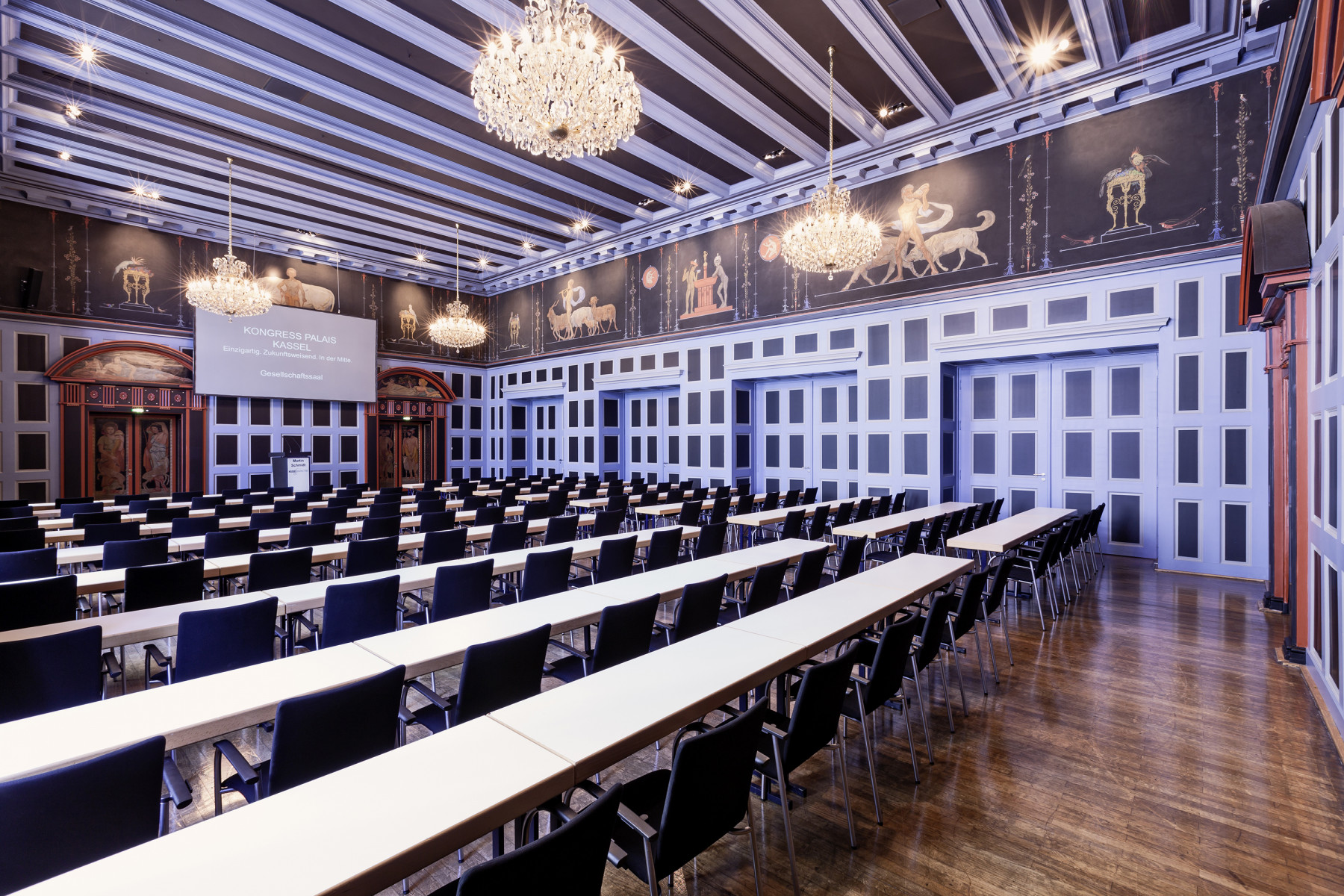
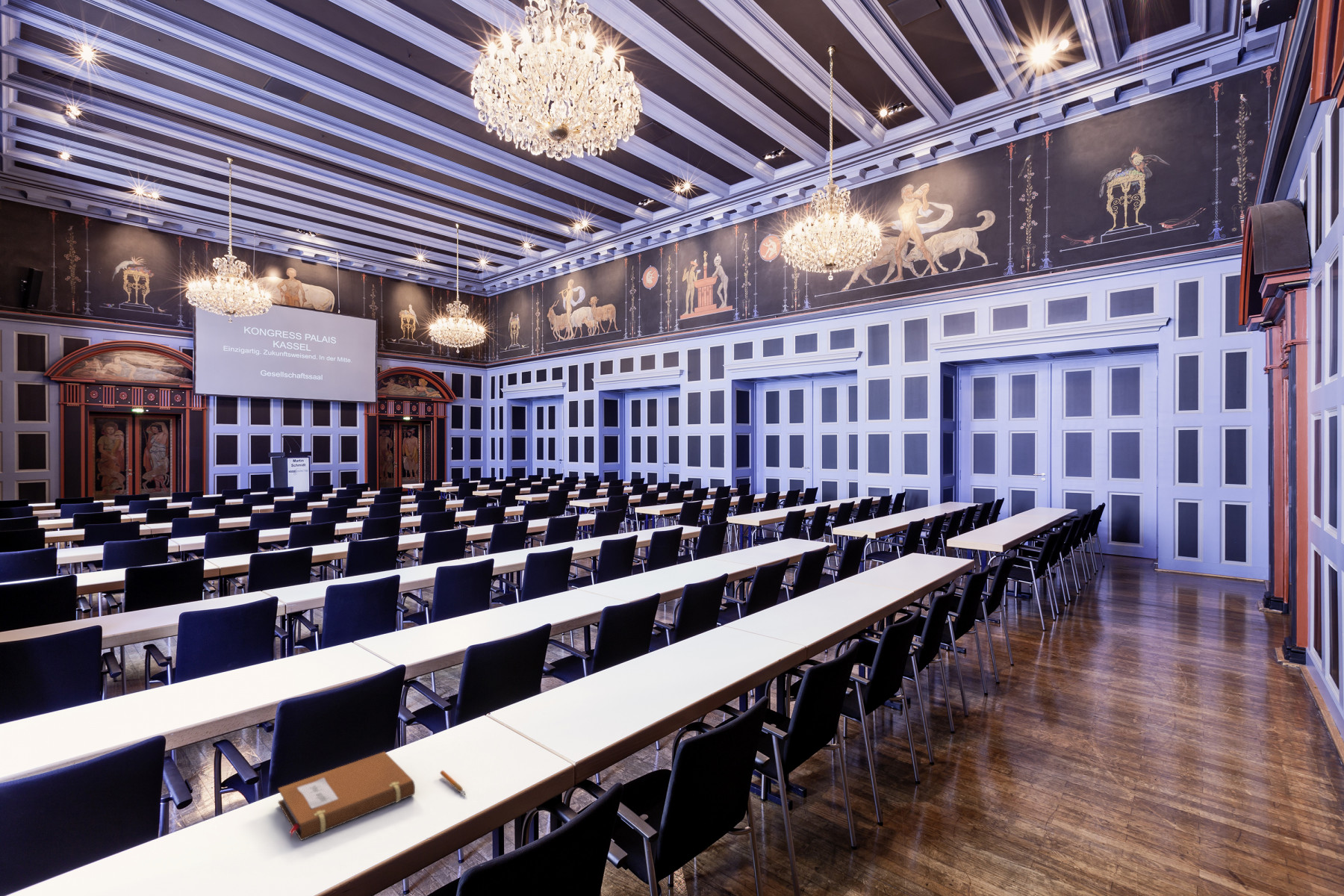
+ craft knife [439,770,467,796]
+ notebook [278,751,416,841]
